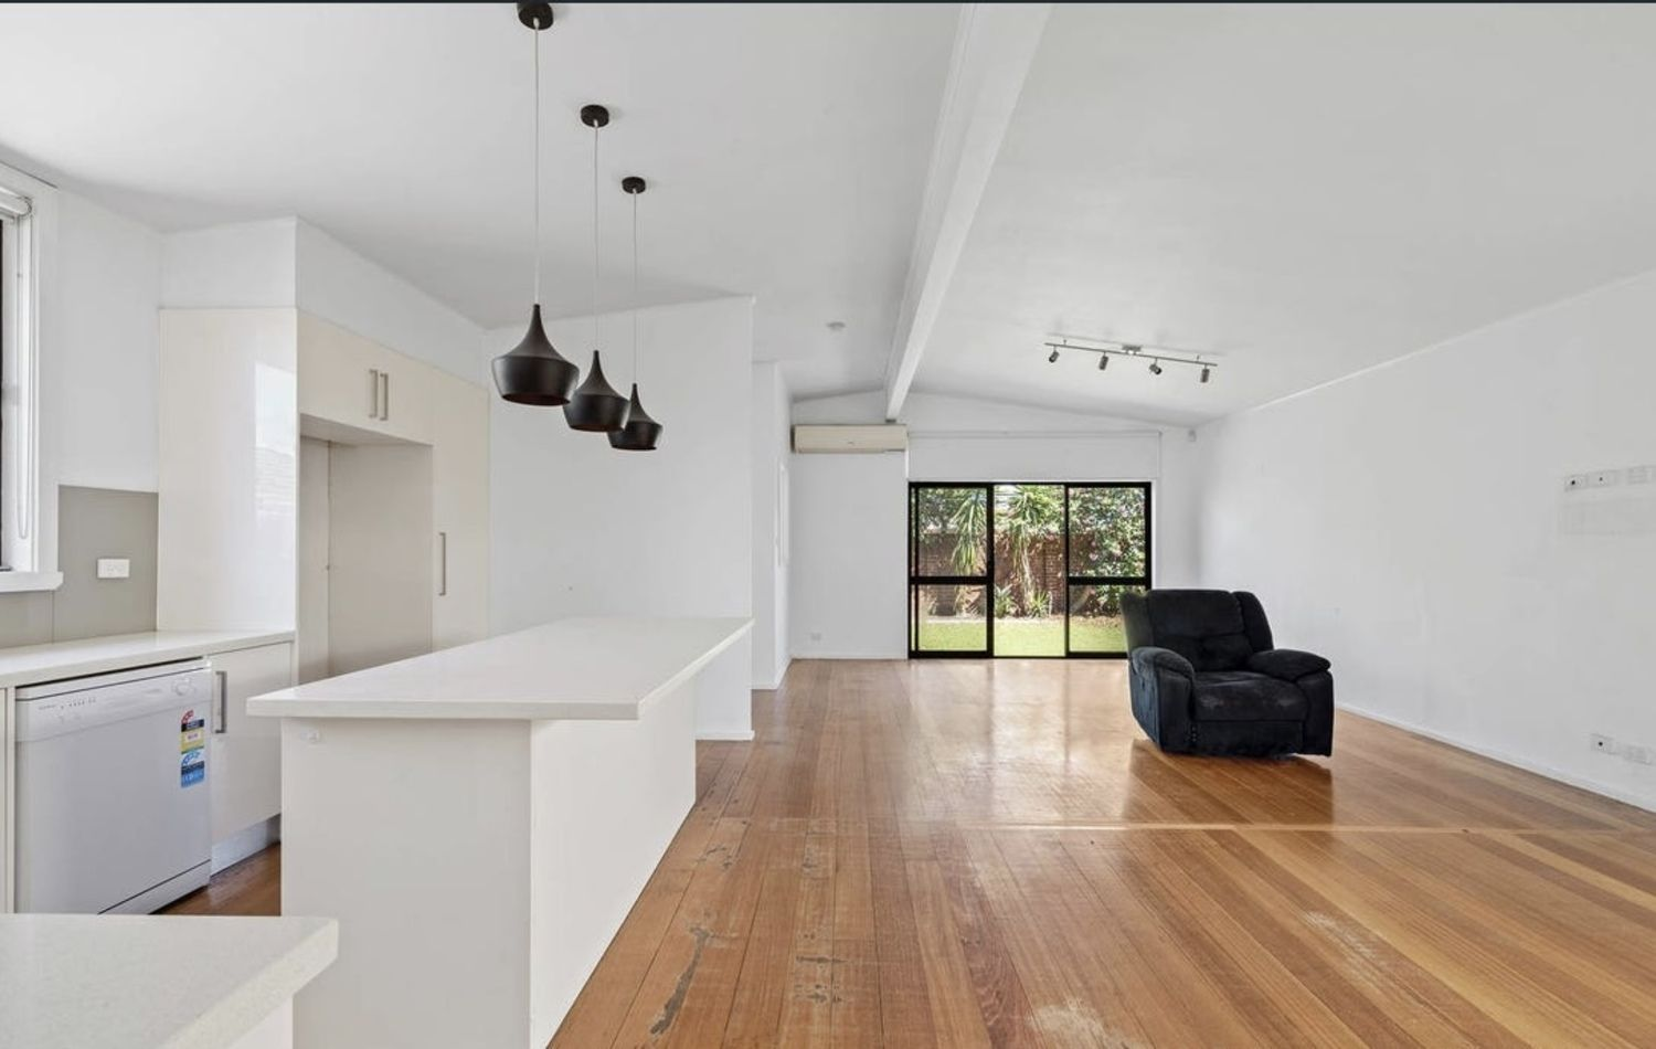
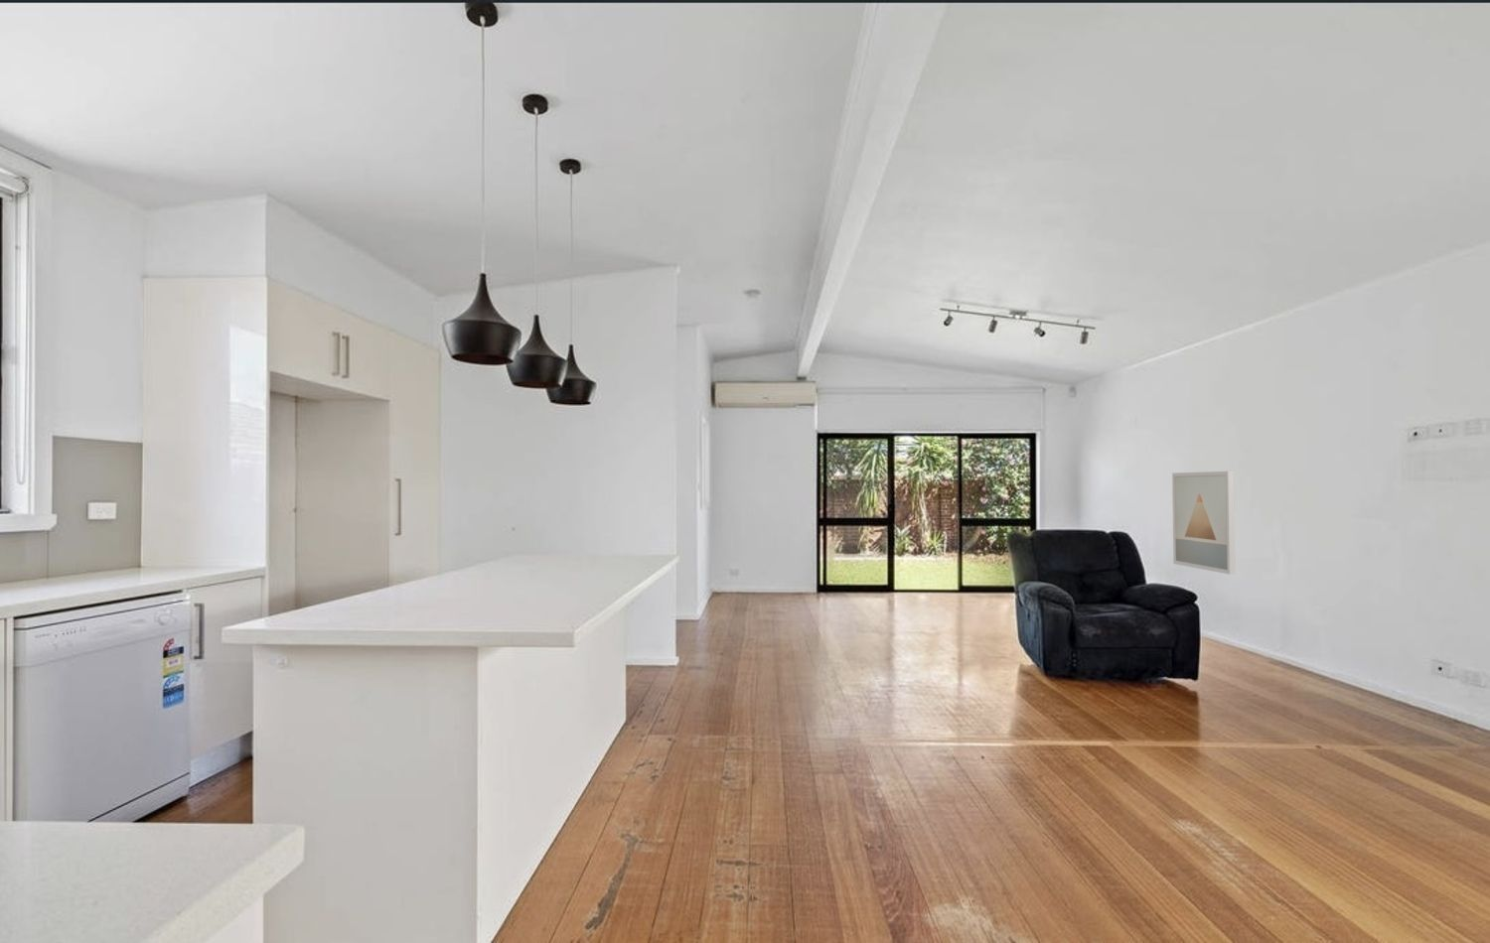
+ wall art [1171,471,1237,576]
